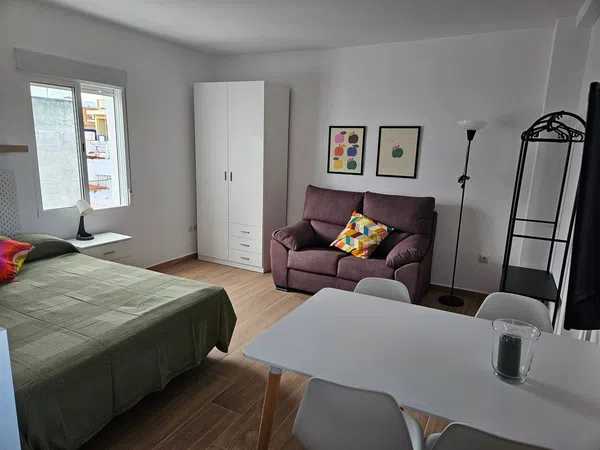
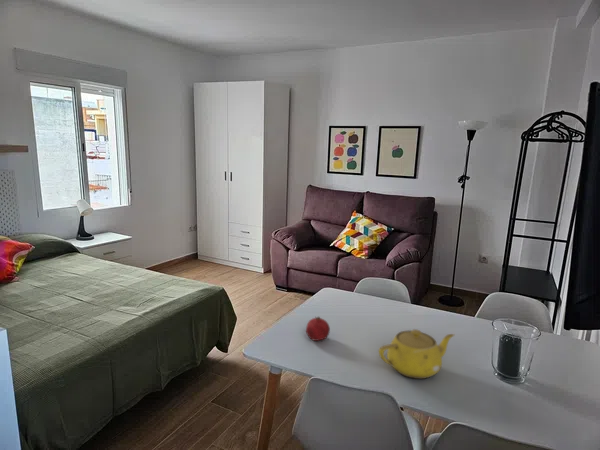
+ teapot [378,328,455,380]
+ fruit [305,316,331,342]
